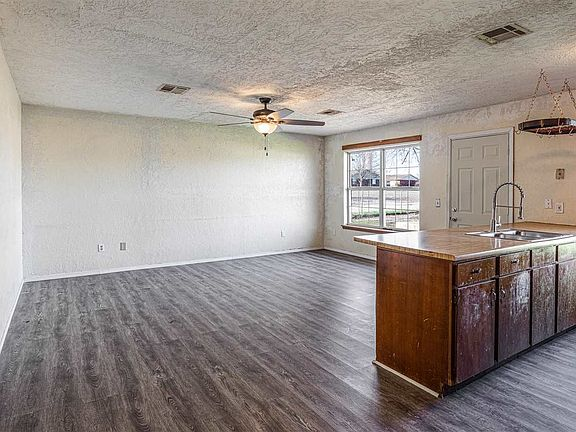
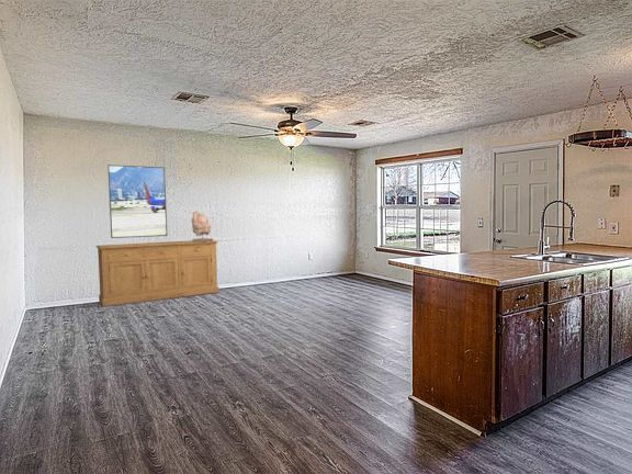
+ sculpture bust [190,211,214,241]
+ sideboard [95,239,219,307]
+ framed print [106,163,168,239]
